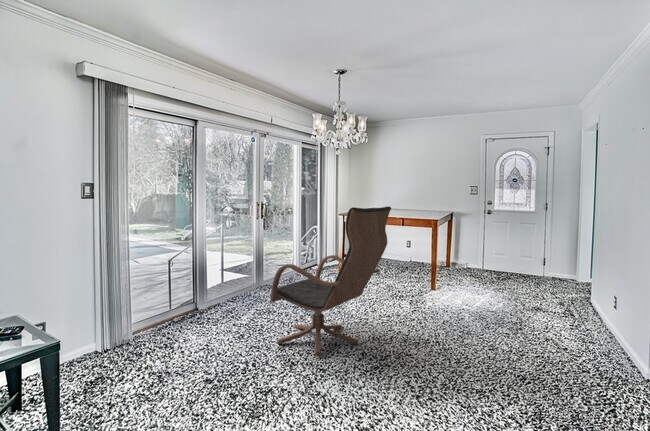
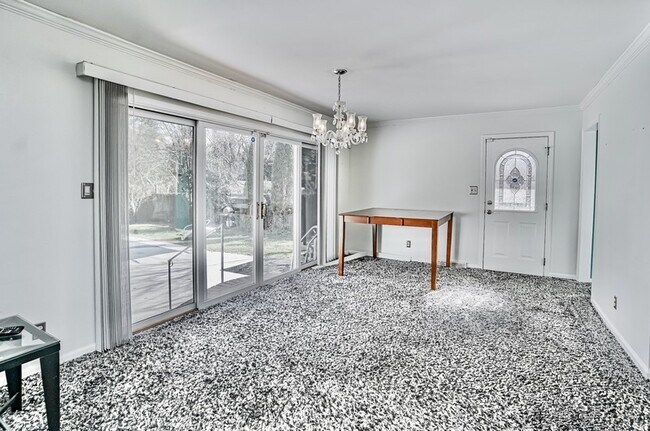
- lounge chair [269,205,392,357]
